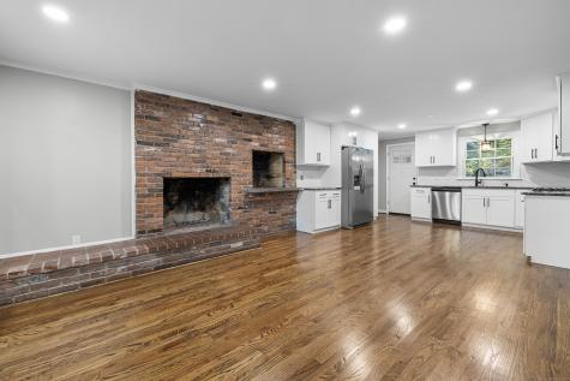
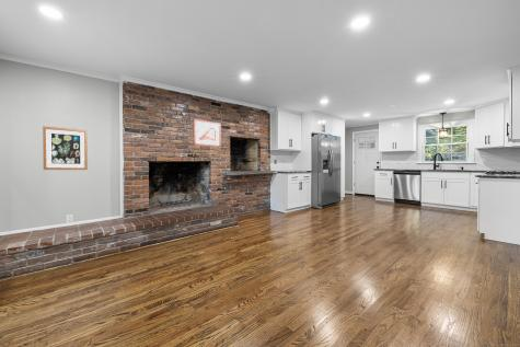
+ picture frame [193,118,222,148]
+ wall art [42,125,89,171]
